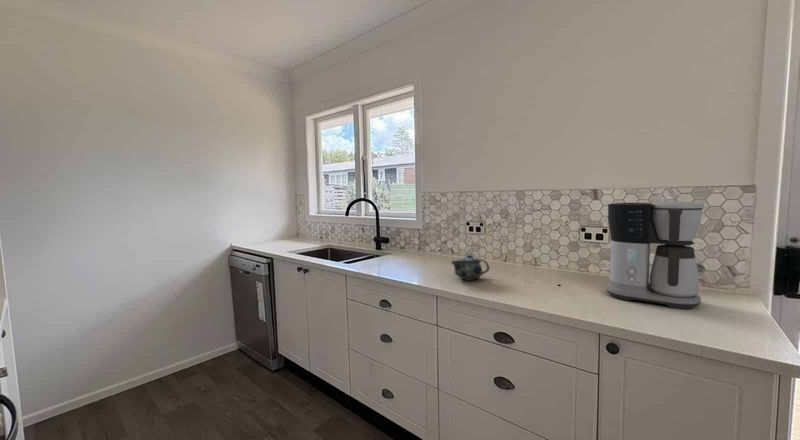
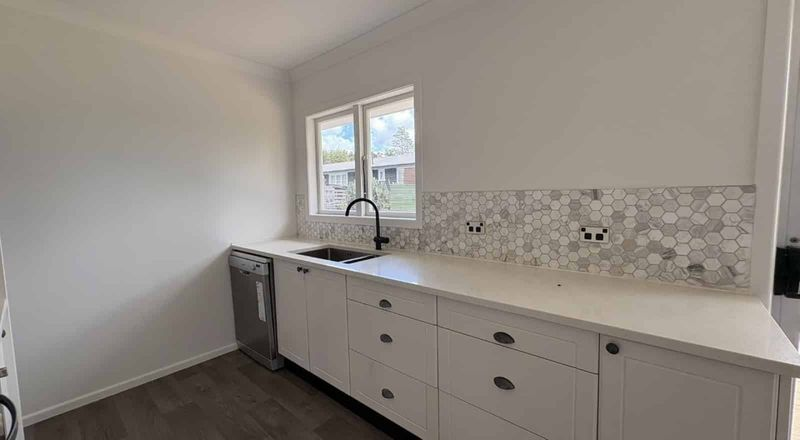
- coffee maker [605,201,705,310]
- chinaware [450,253,490,282]
